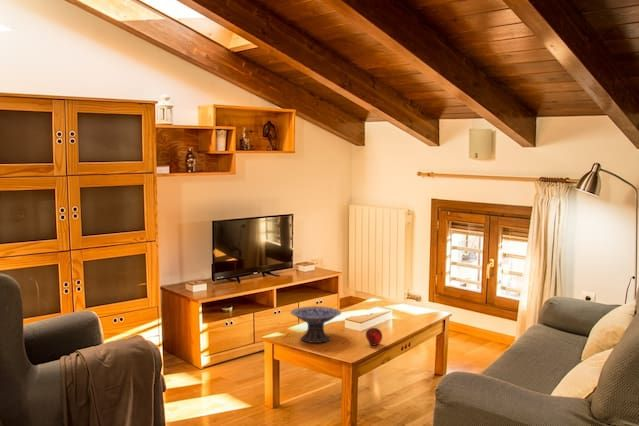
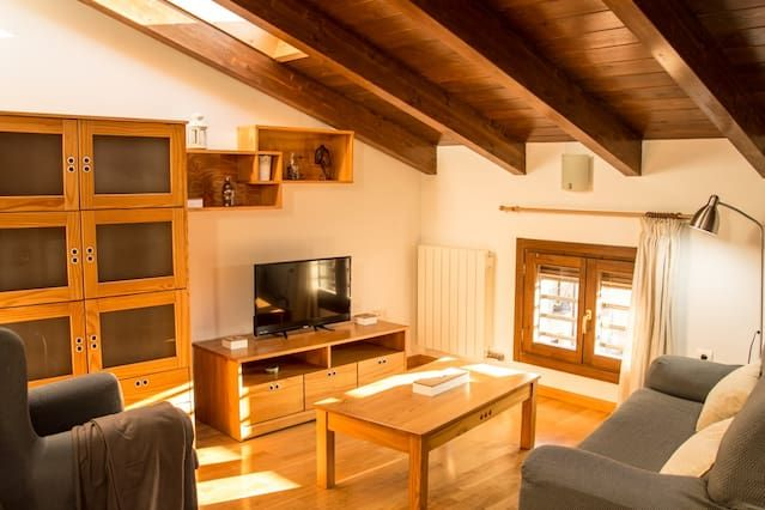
- apple [365,327,383,347]
- decorative bowl [289,305,342,344]
